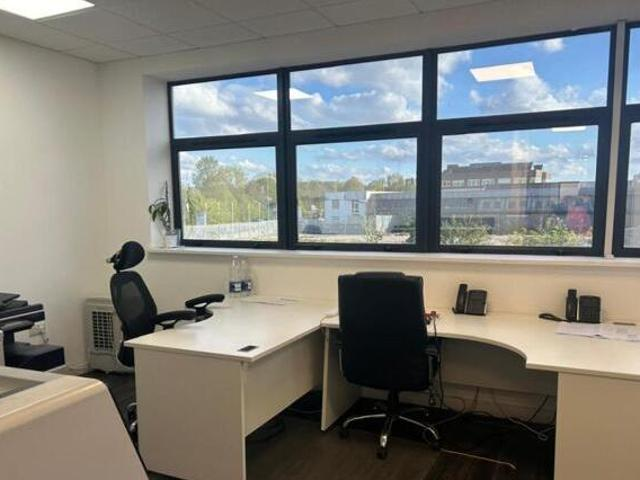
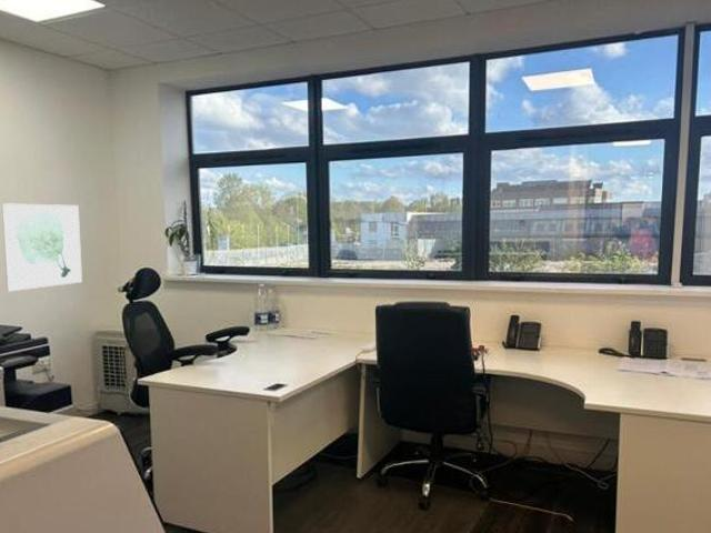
+ wall art [1,202,83,292]
